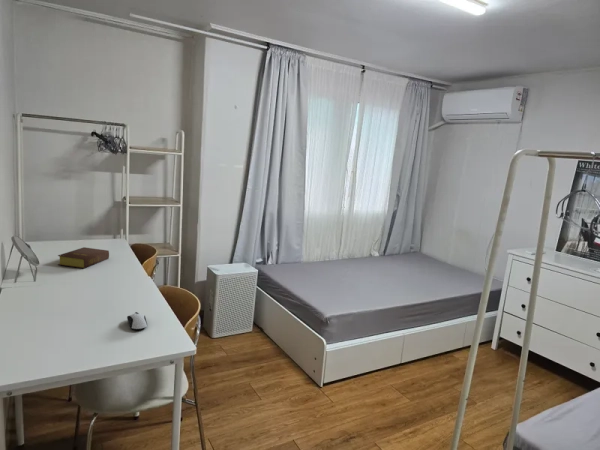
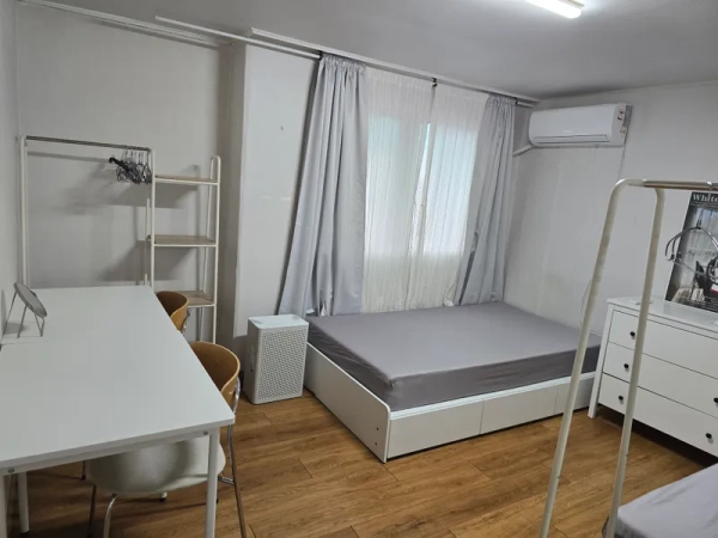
- bible [57,246,110,269]
- computer mouse [126,311,148,331]
